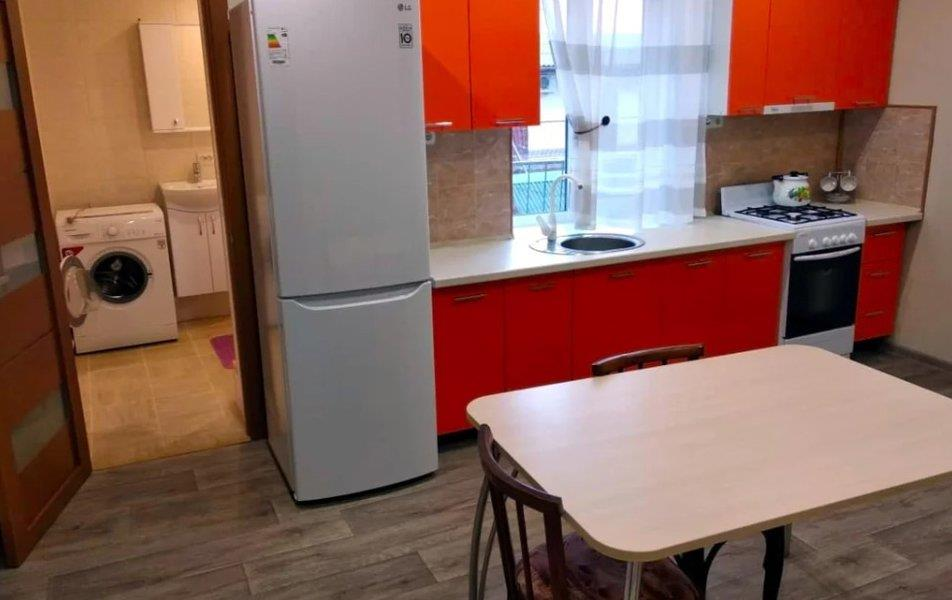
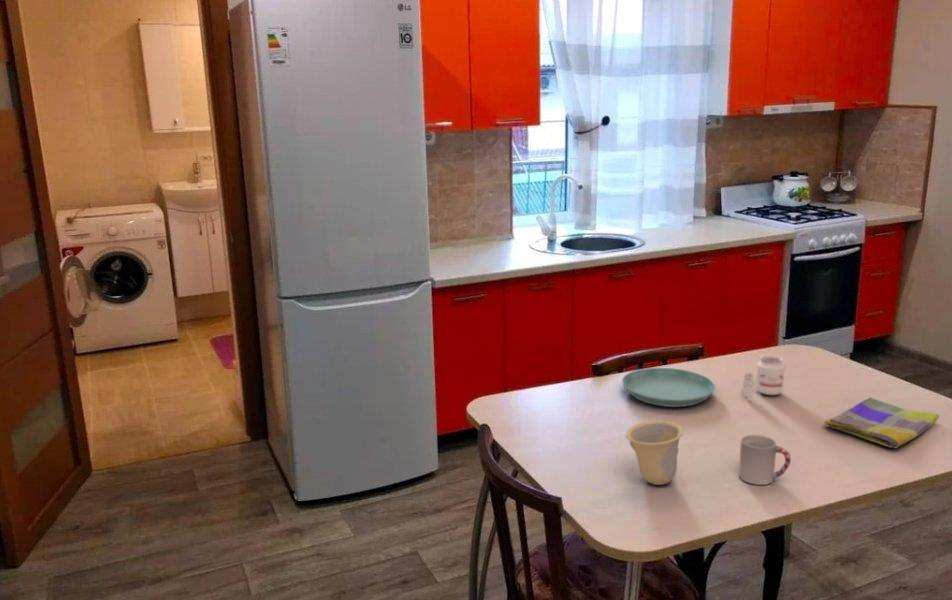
+ cup [738,434,792,486]
+ dish towel [823,396,940,449]
+ cup [625,419,684,486]
+ candle [740,354,785,398]
+ saucer [621,367,716,408]
